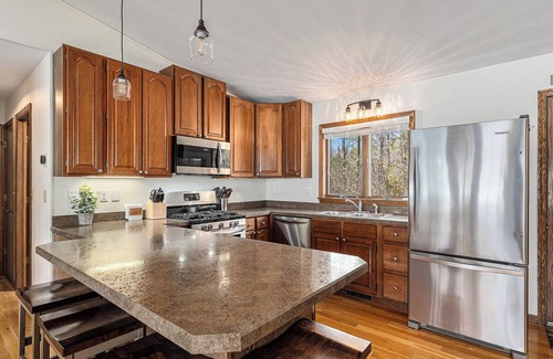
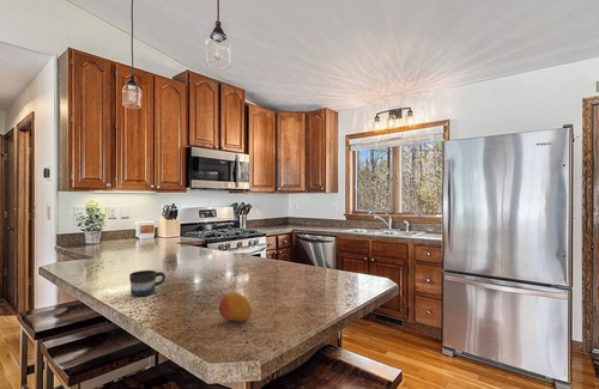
+ fruit [218,291,253,323]
+ mug [128,269,167,297]
